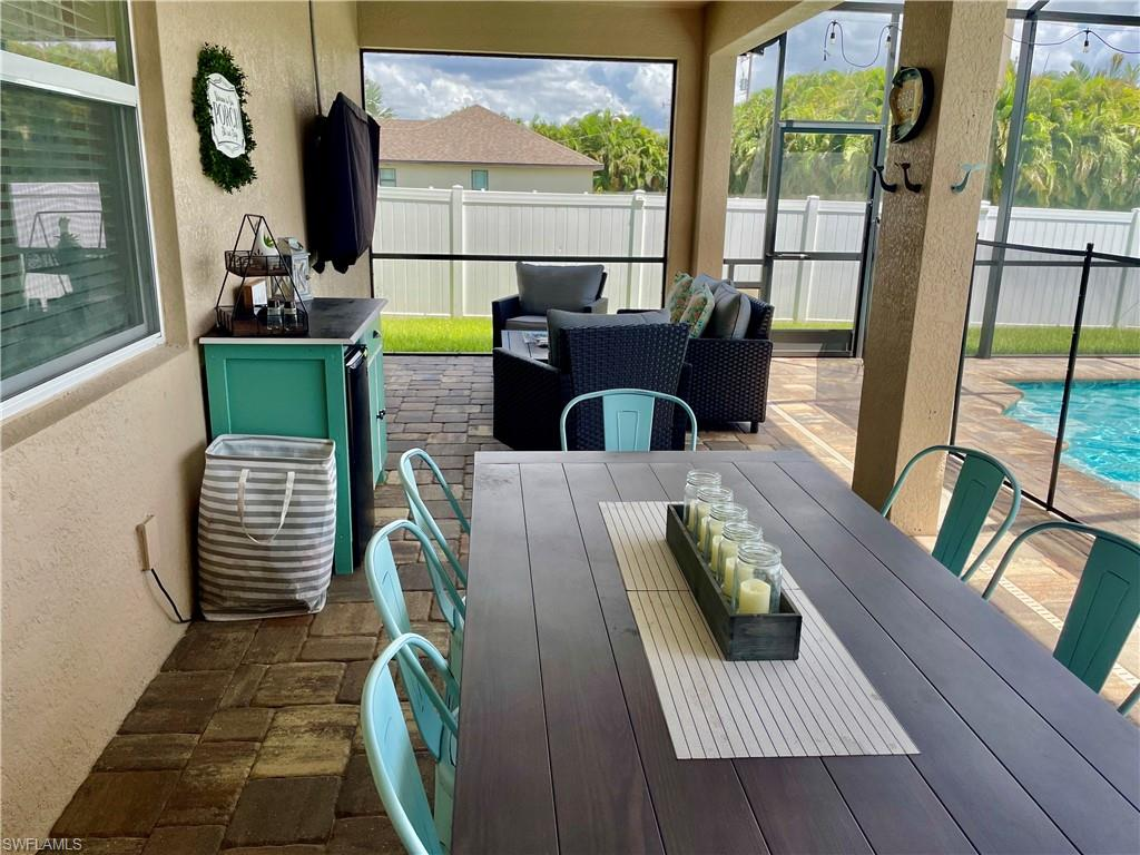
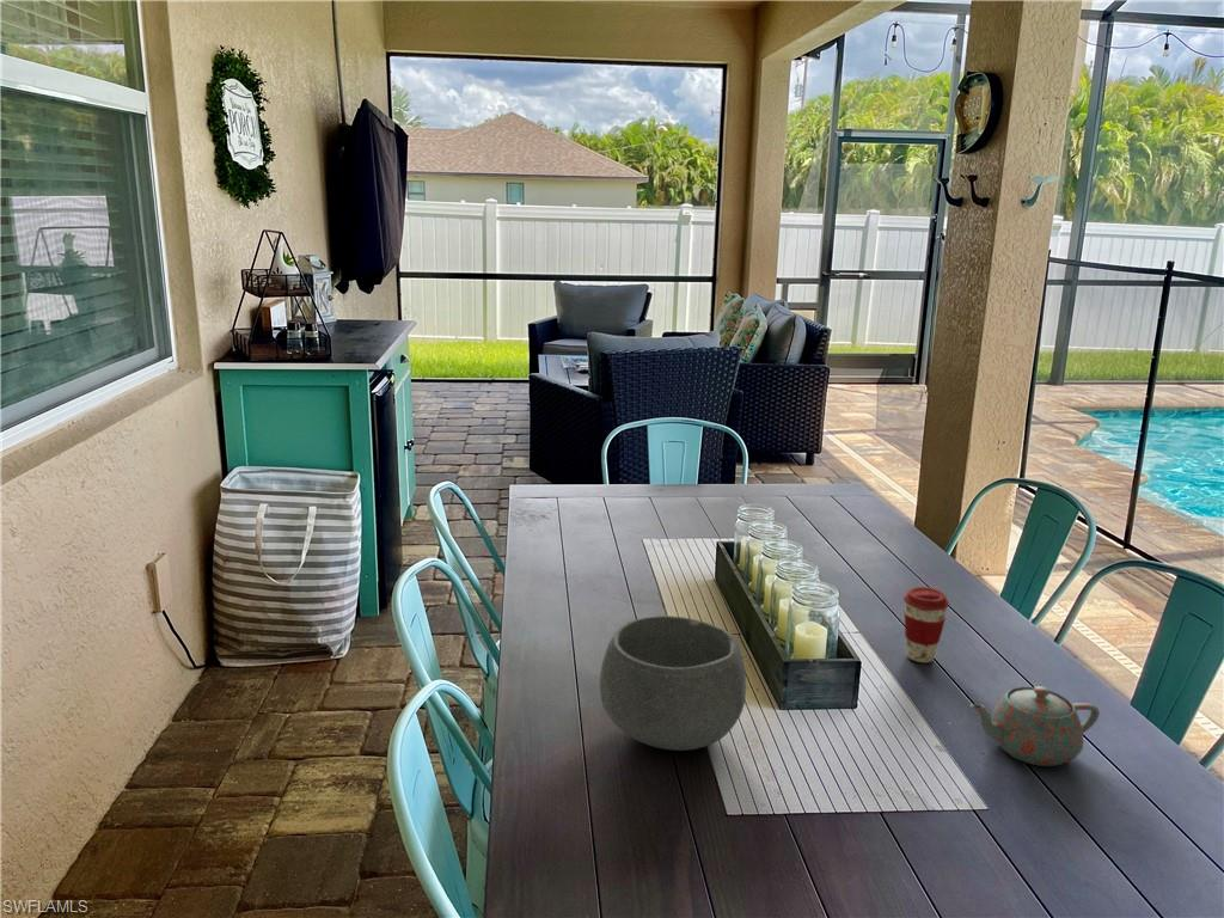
+ bowl [599,614,747,752]
+ coffee cup [902,586,950,663]
+ teapot [969,685,1101,767]
